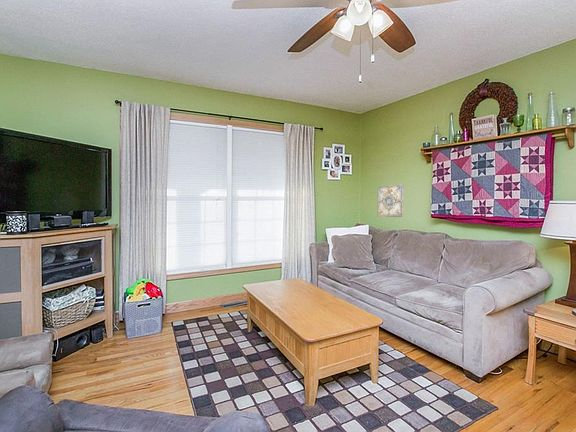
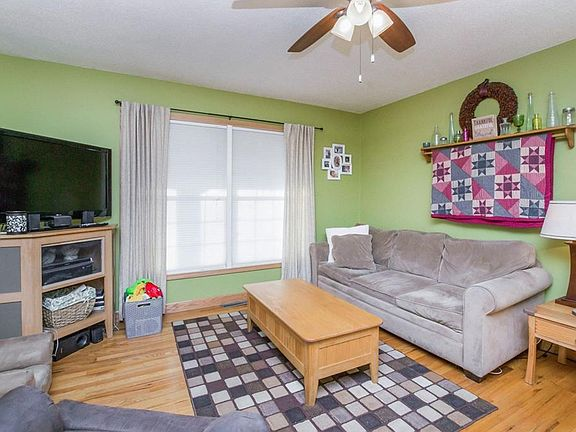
- wall art [377,184,405,218]
